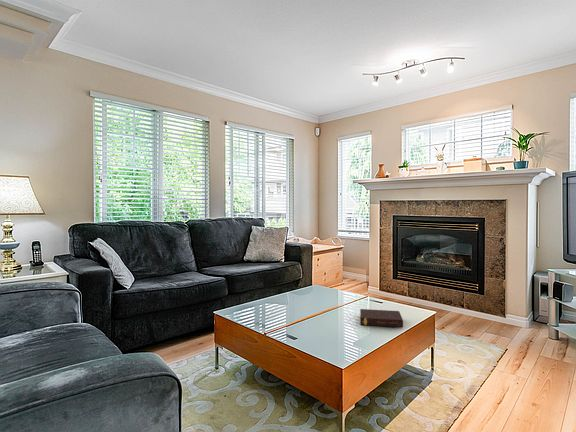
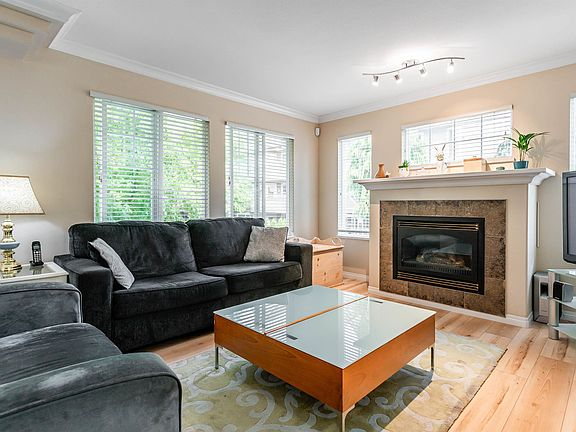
- book [359,308,404,328]
